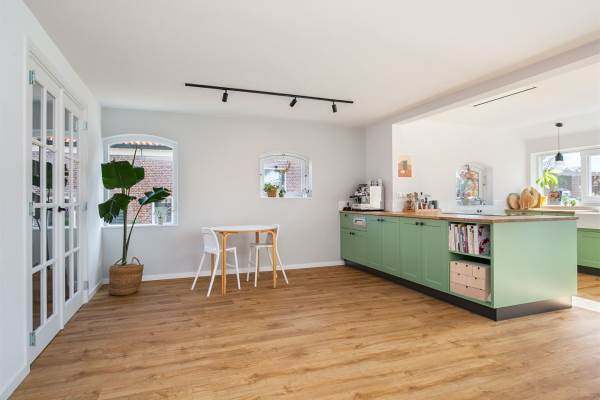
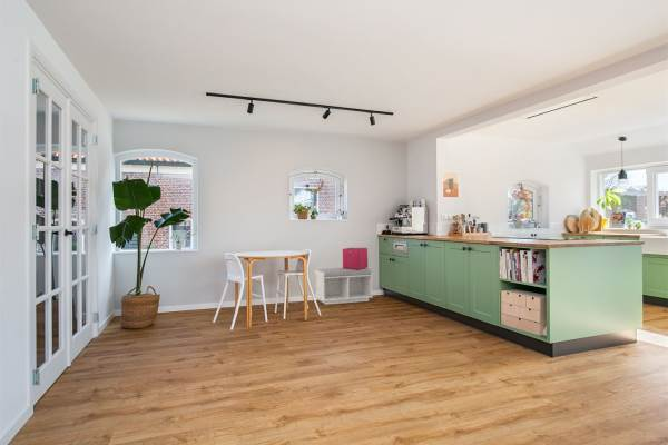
+ storage bin [342,247,370,269]
+ bench [314,267,374,306]
